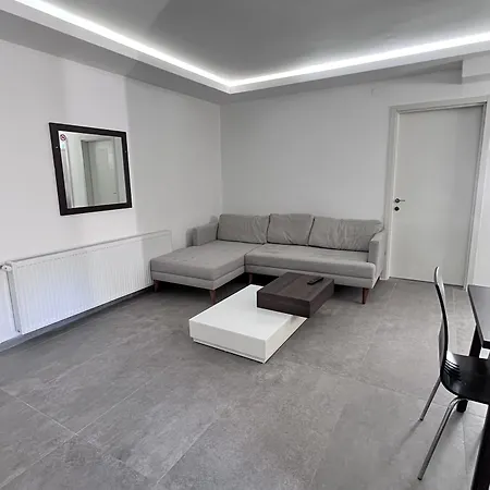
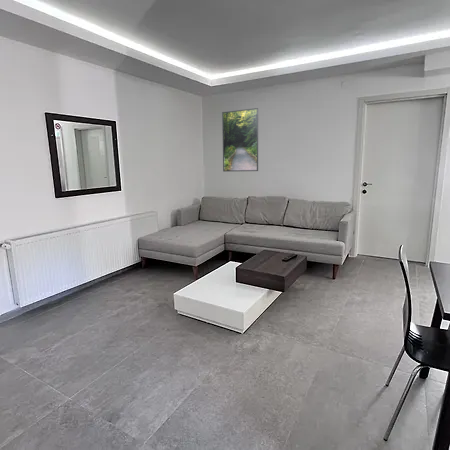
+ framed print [221,107,259,173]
